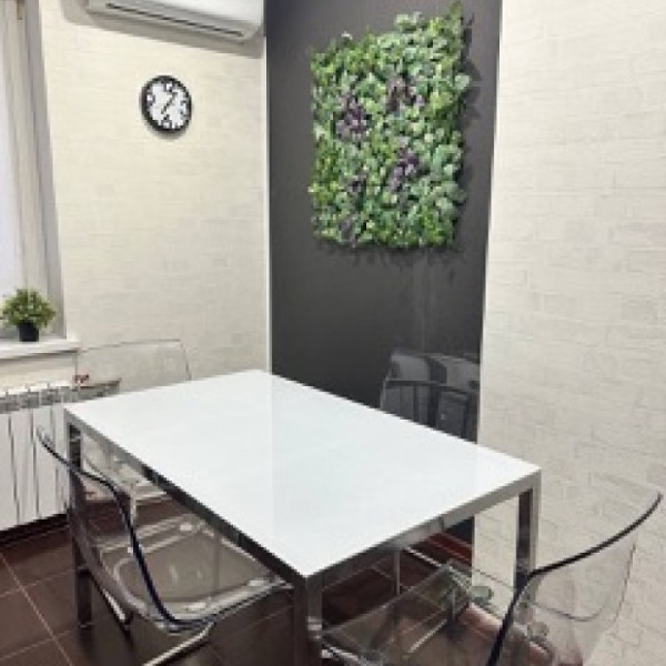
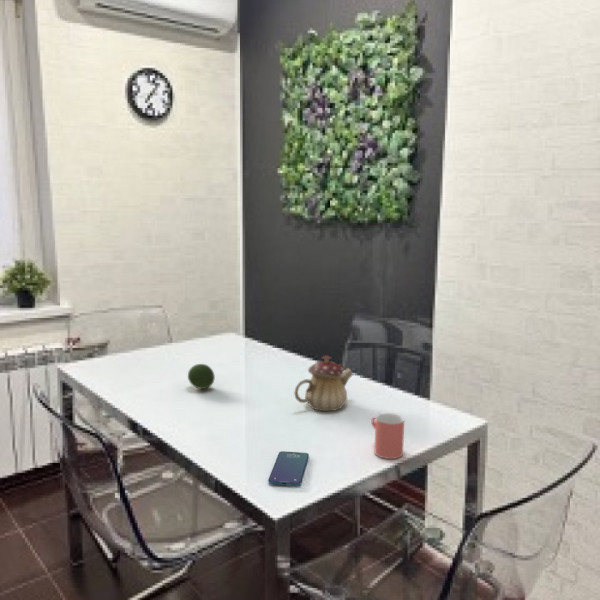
+ cup [371,412,405,460]
+ smartphone [267,450,310,487]
+ teapot [293,354,354,412]
+ fruit [187,363,216,390]
